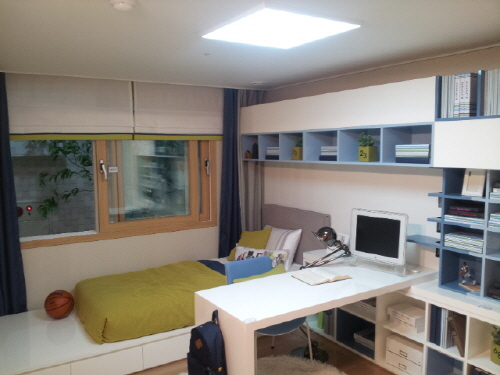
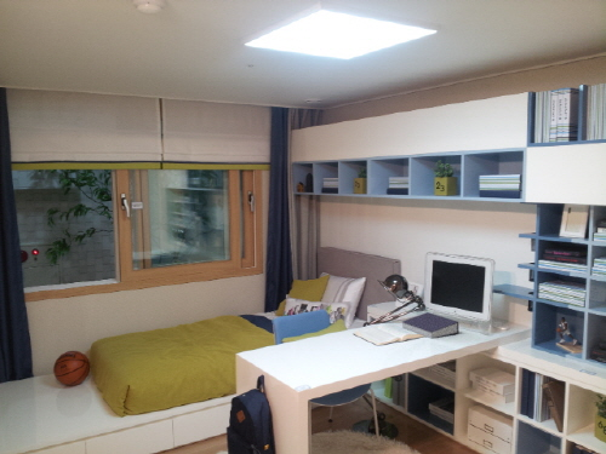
+ book [401,311,461,340]
